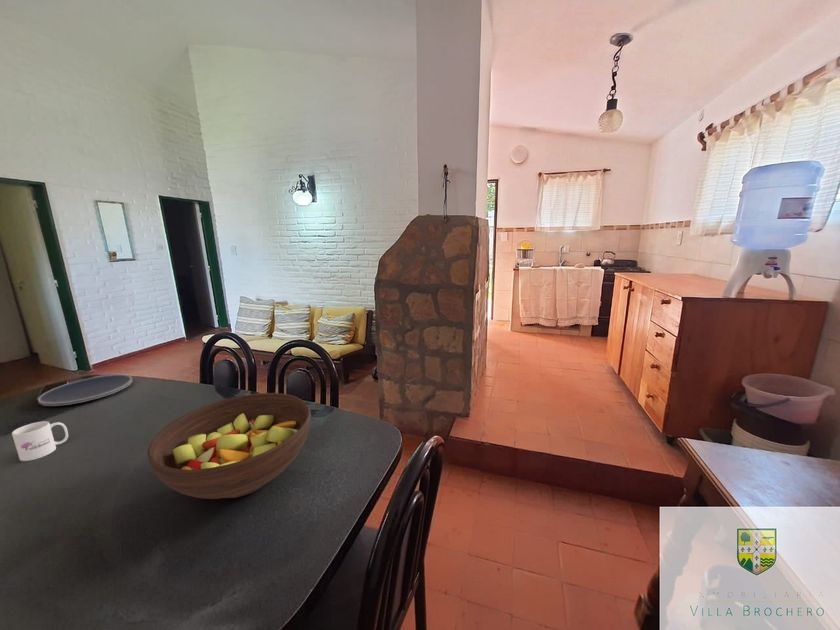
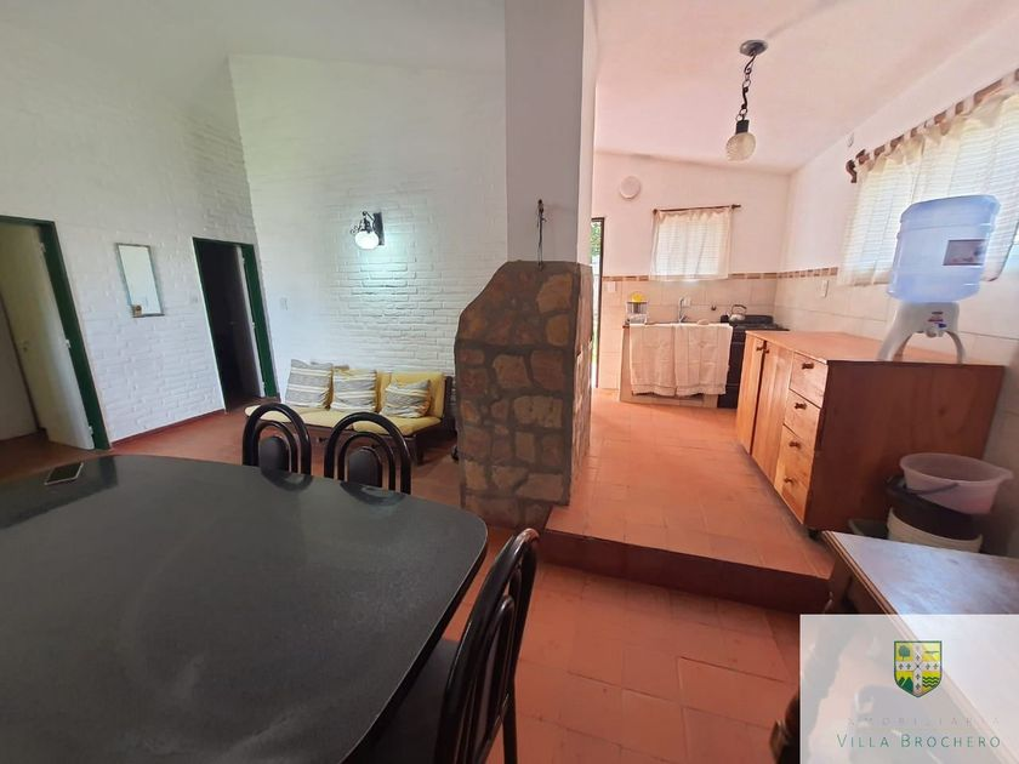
- mug [11,420,69,462]
- plate [37,374,134,407]
- fruit bowl [146,392,312,500]
